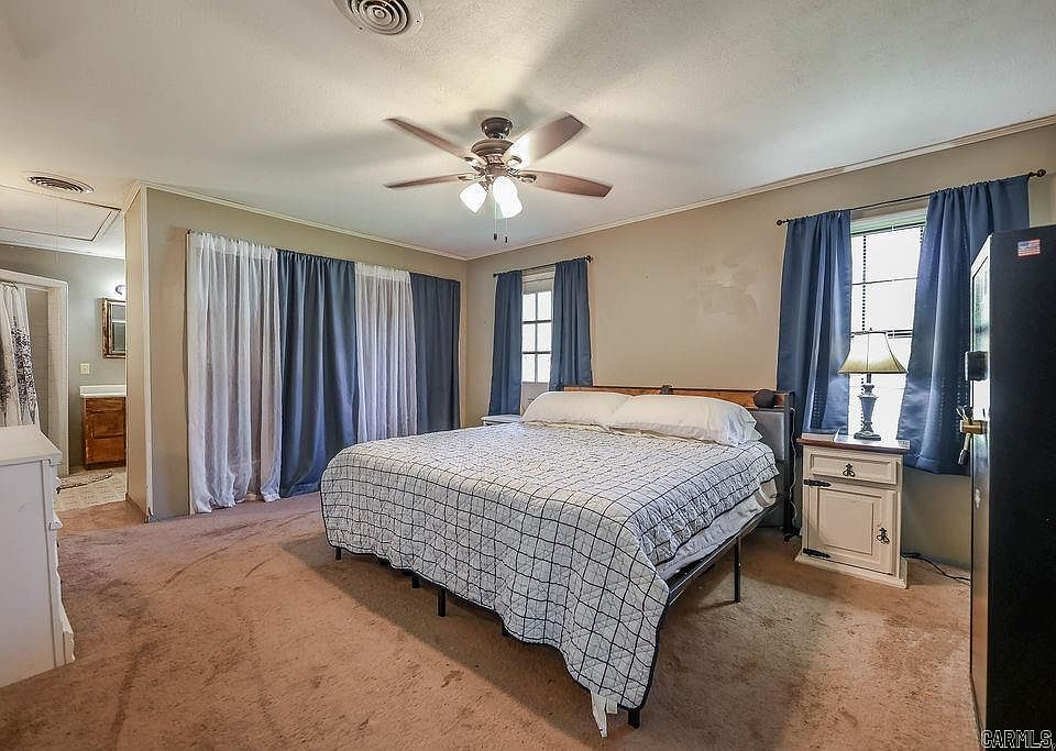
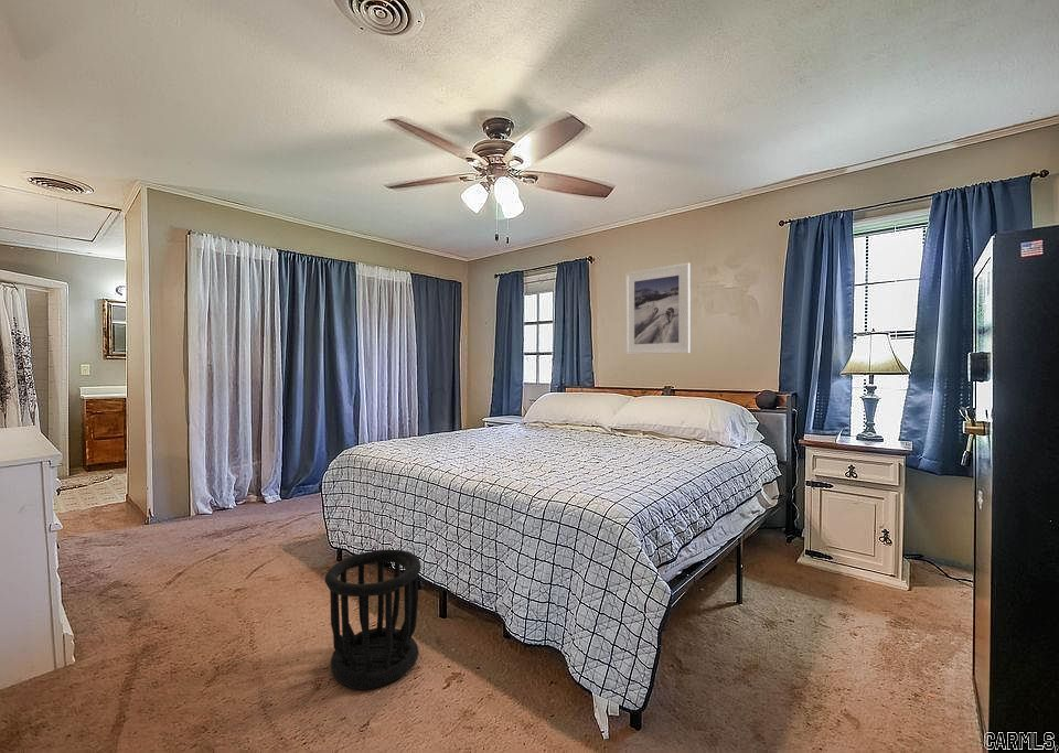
+ wastebasket [324,548,422,690]
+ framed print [624,261,692,356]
